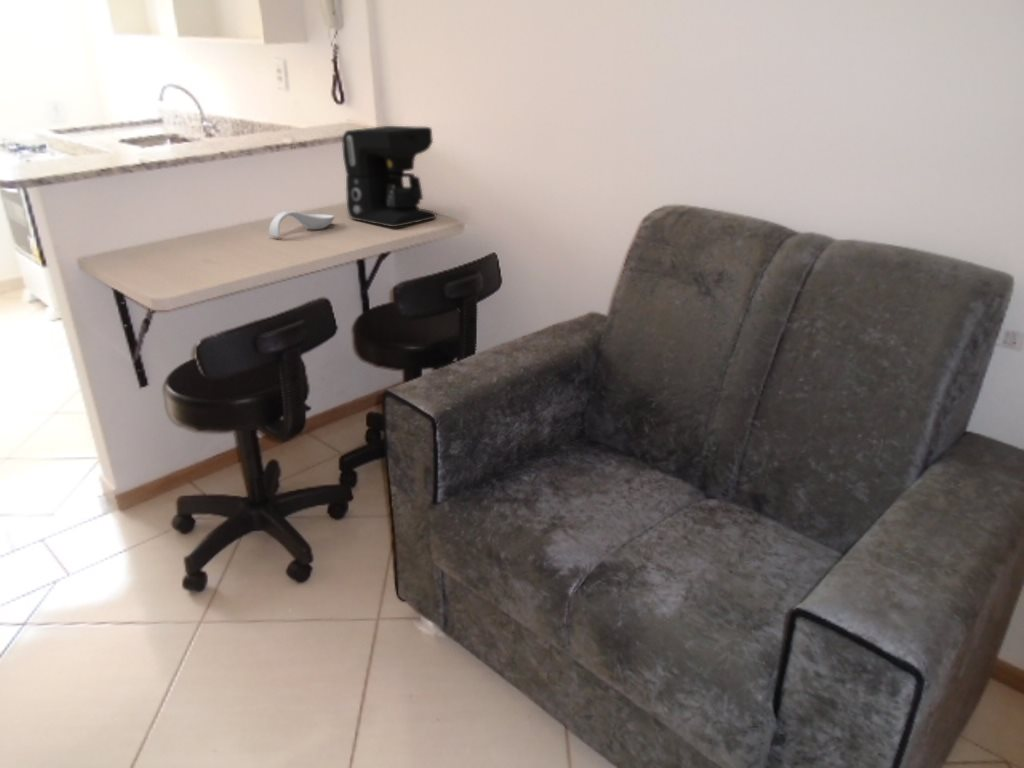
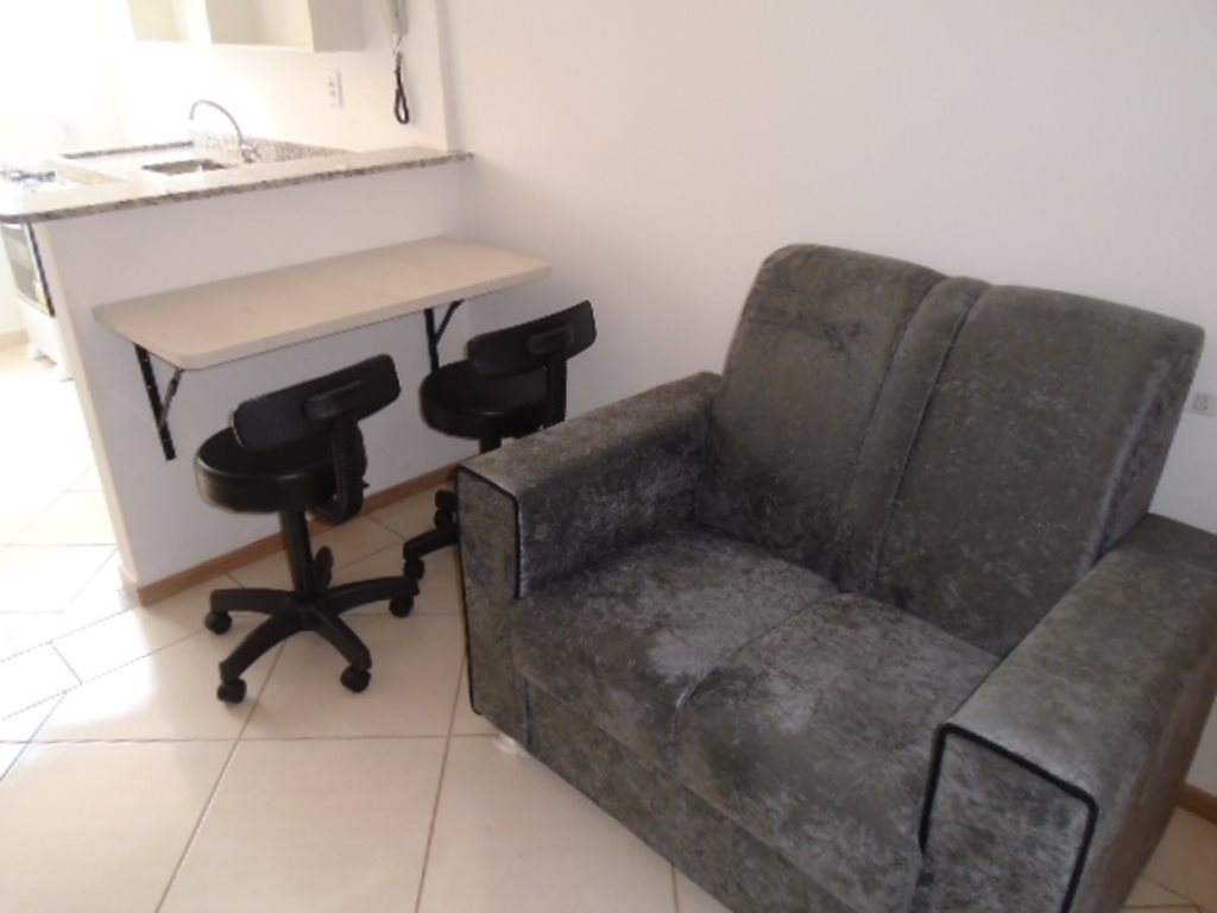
- spoon rest [268,210,335,238]
- coffee maker [341,125,438,228]
